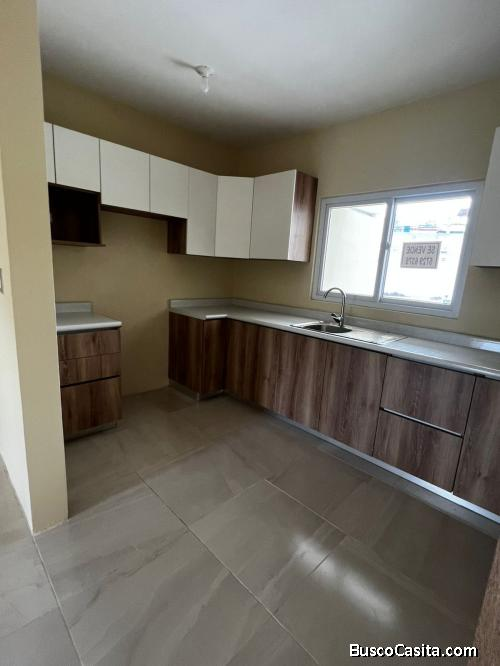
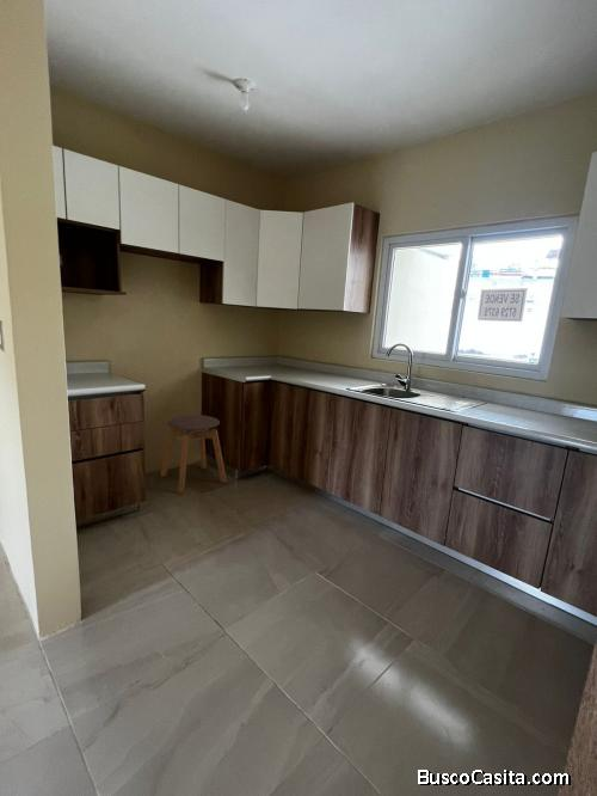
+ stool [159,414,228,495]
